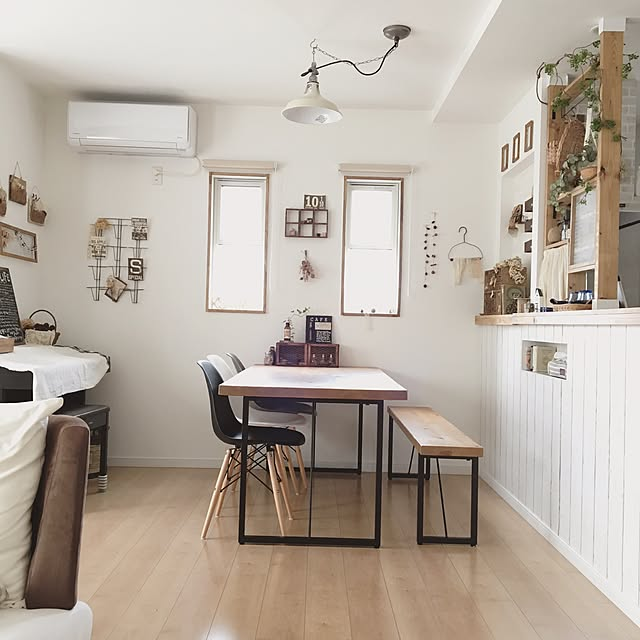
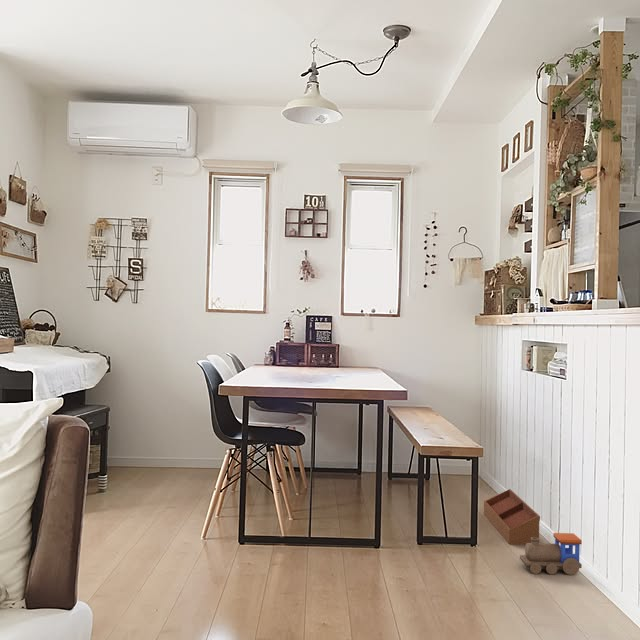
+ toy train [519,532,583,576]
+ storage bin [483,488,541,546]
